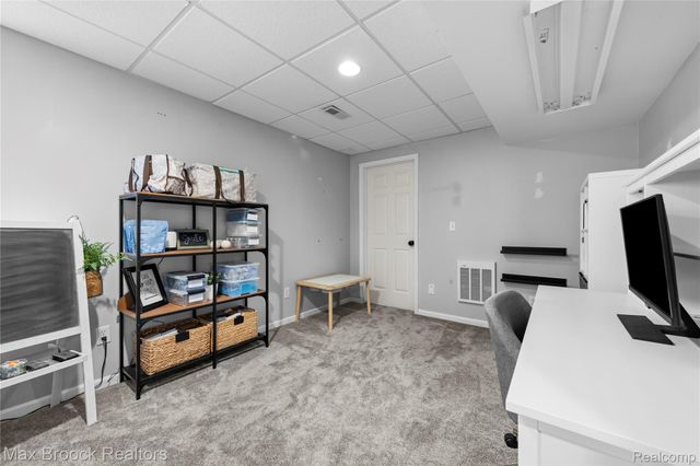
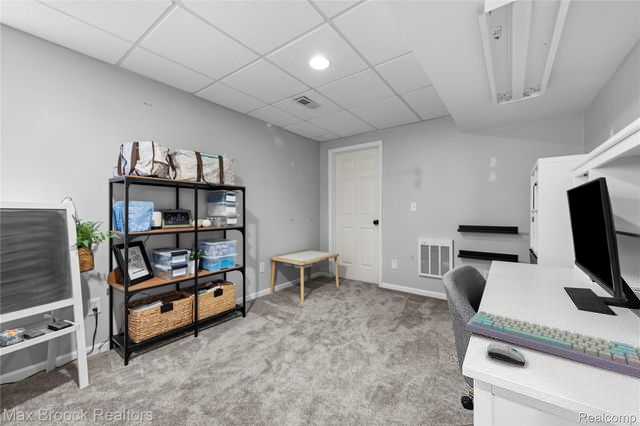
+ keyboard [465,310,640,378]
+ computer mouse [486,342,526,366]
